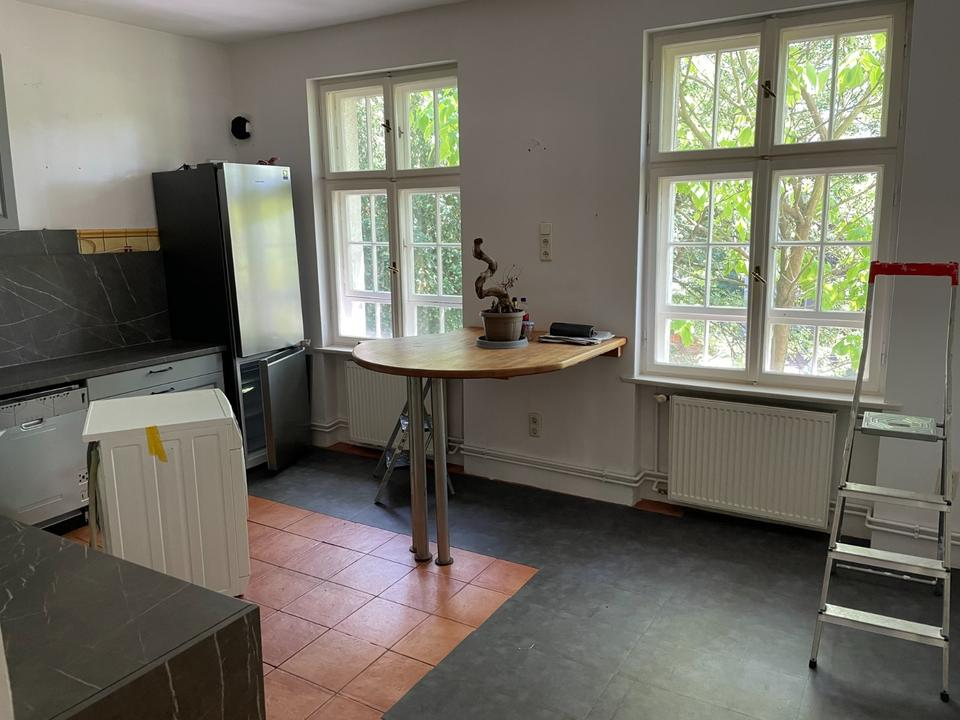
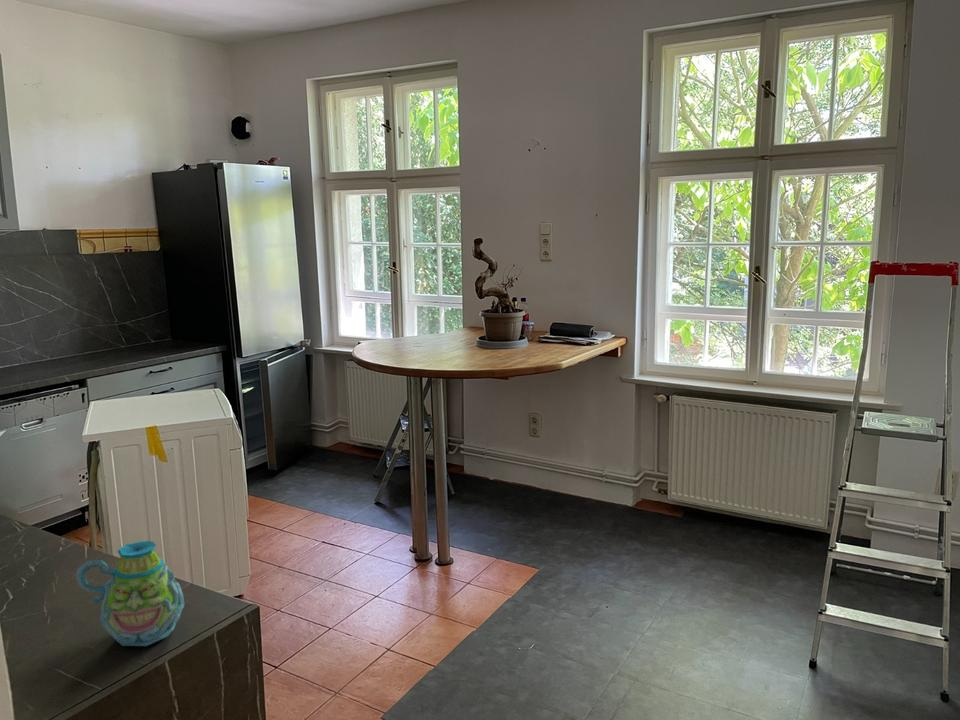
+ mug [75,540,185,647]
